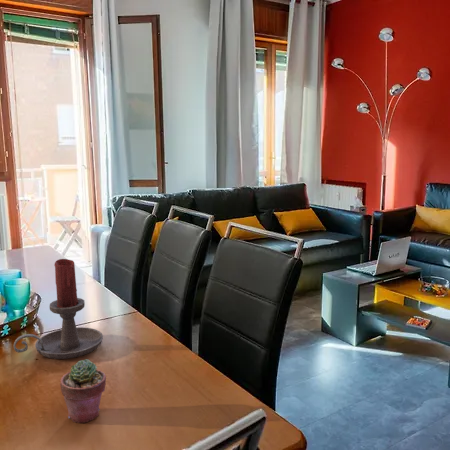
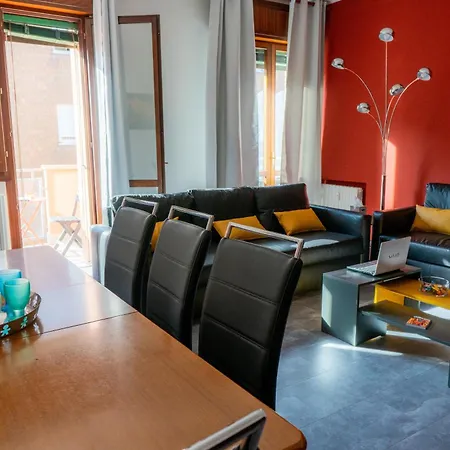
- candle holder [13,258,104,360]
- potted succulent [59,358,107,424]
